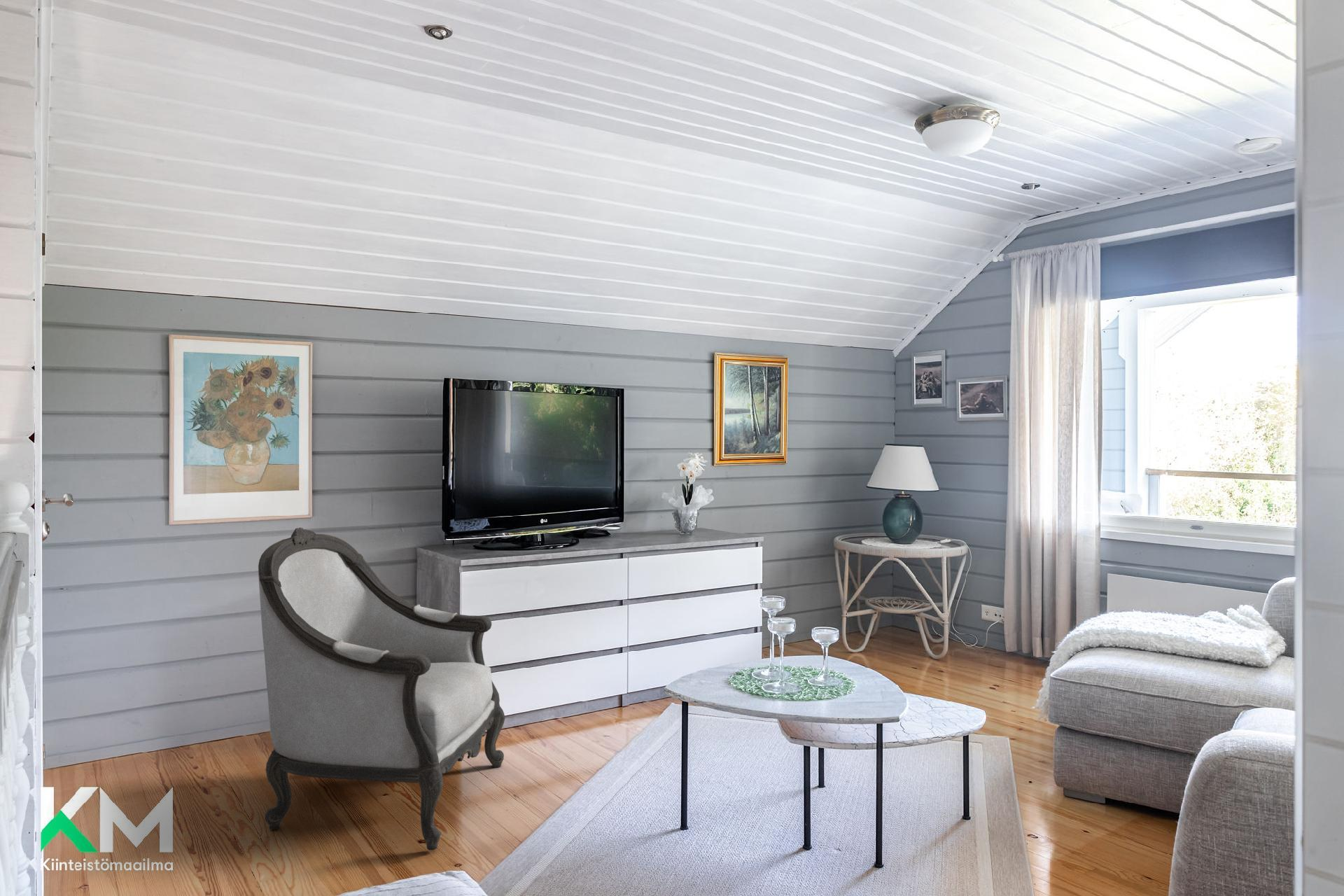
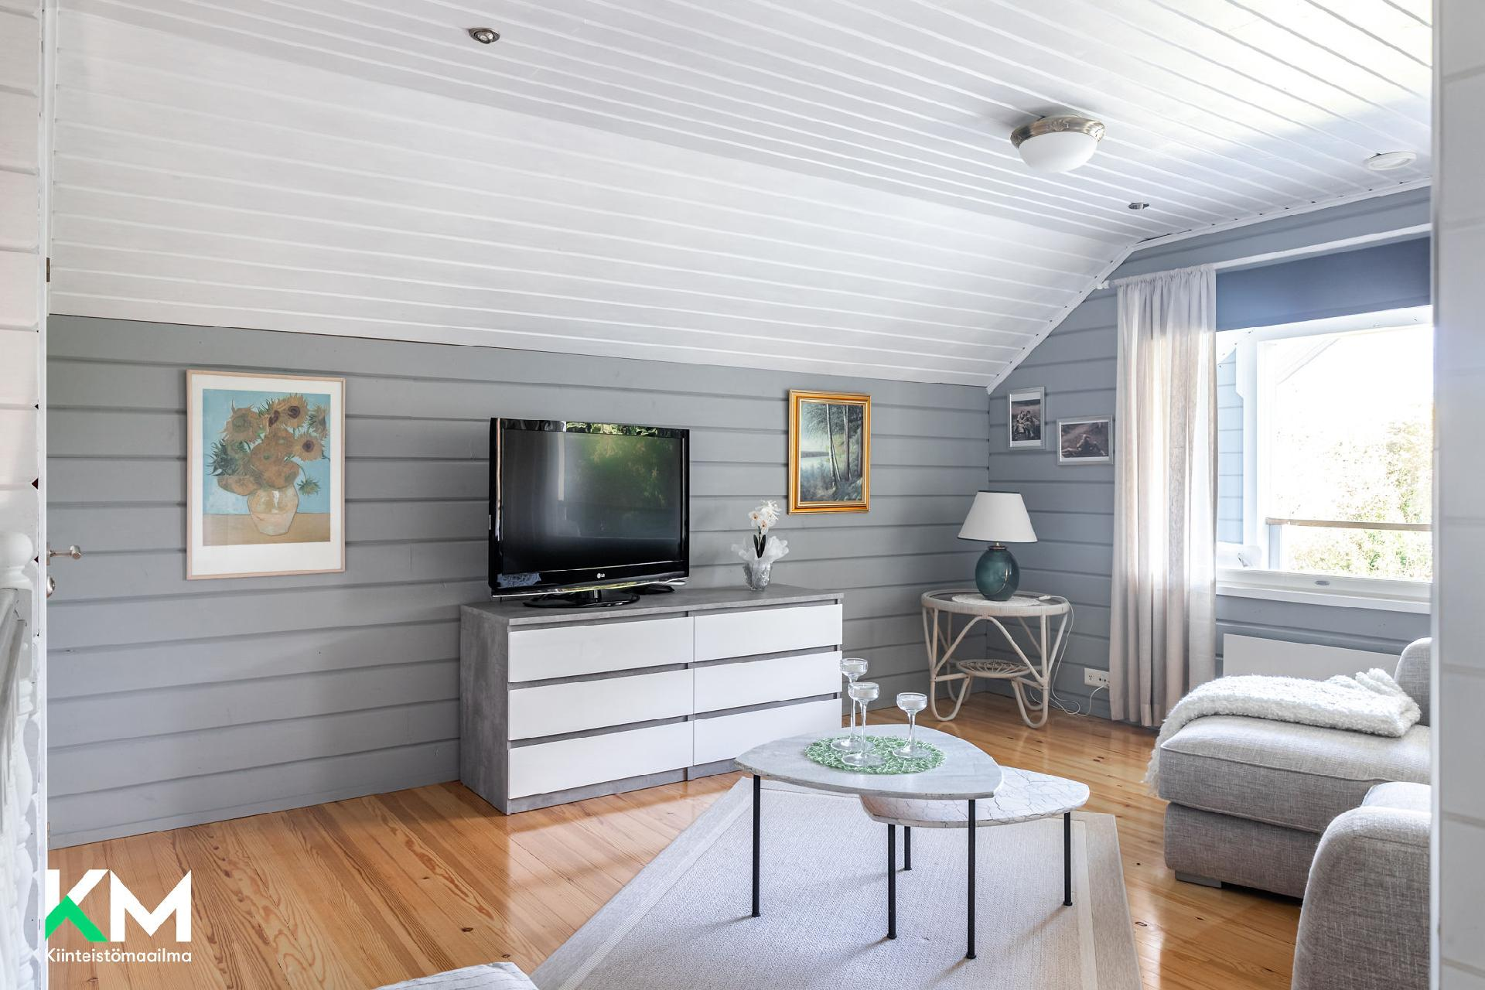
- armchair [258,527,505,851]
